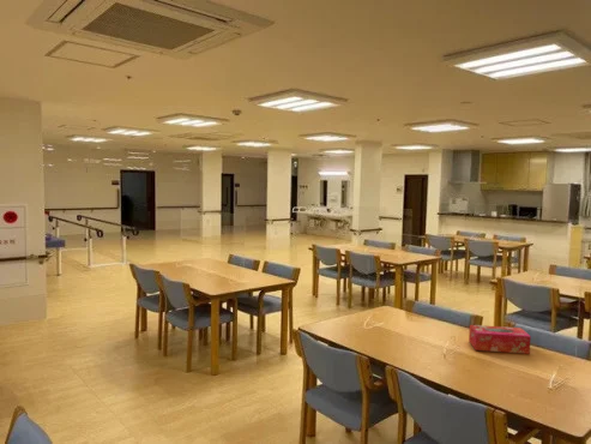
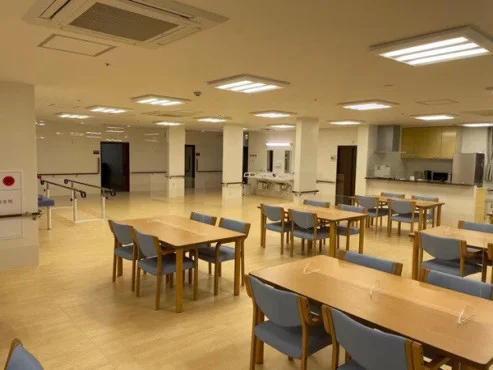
- tissue box [468,324,532,355]
